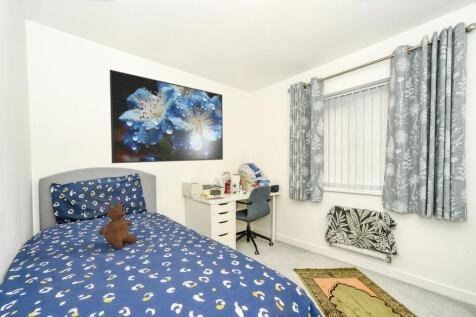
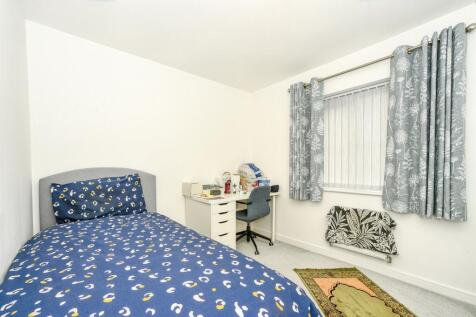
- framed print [109,69,224,164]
- teddy bear [98,201,138,250]
